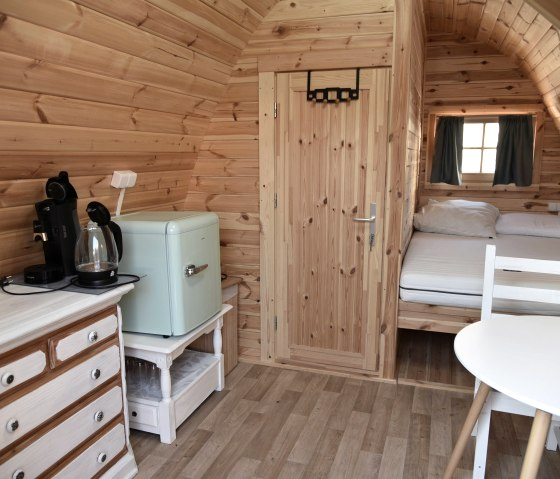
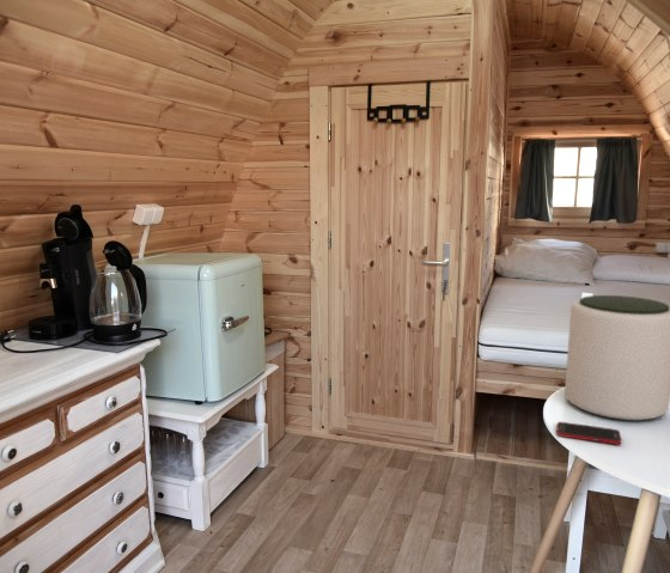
+ plant pot [564,294,670,422]
+ cell phone [555,421,622,446]
